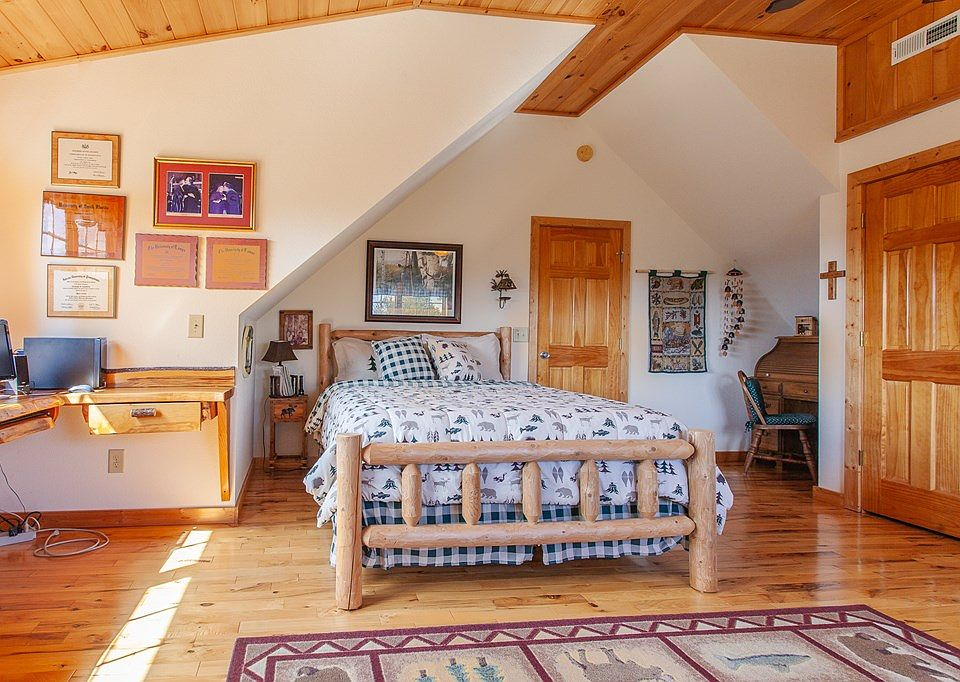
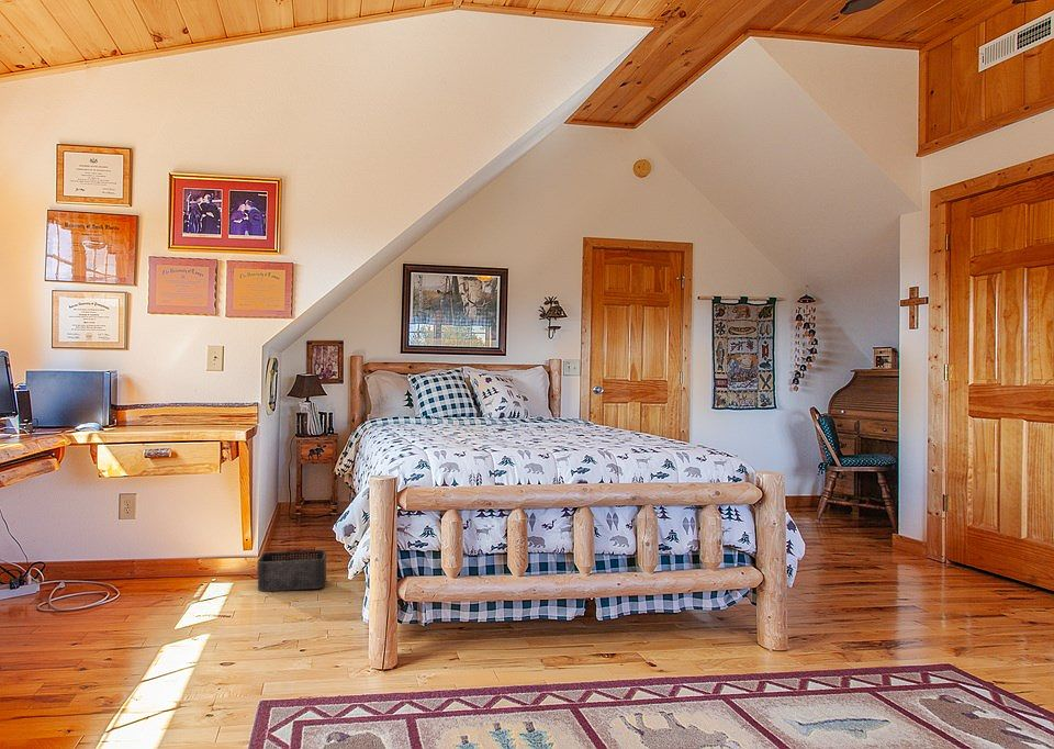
+ storage bin [257,549,327,592]
